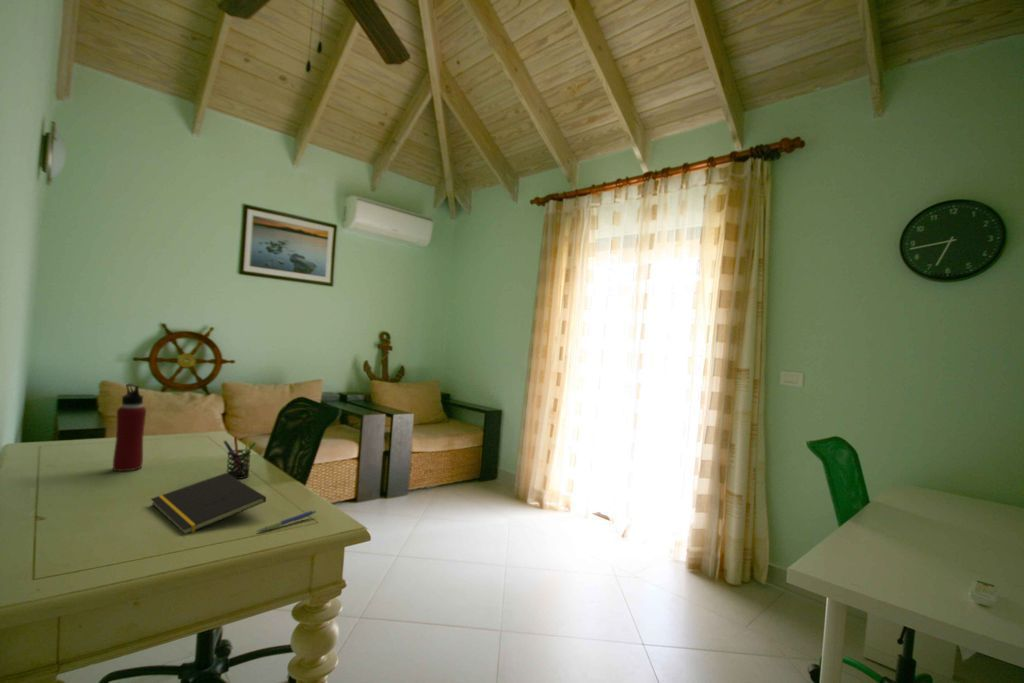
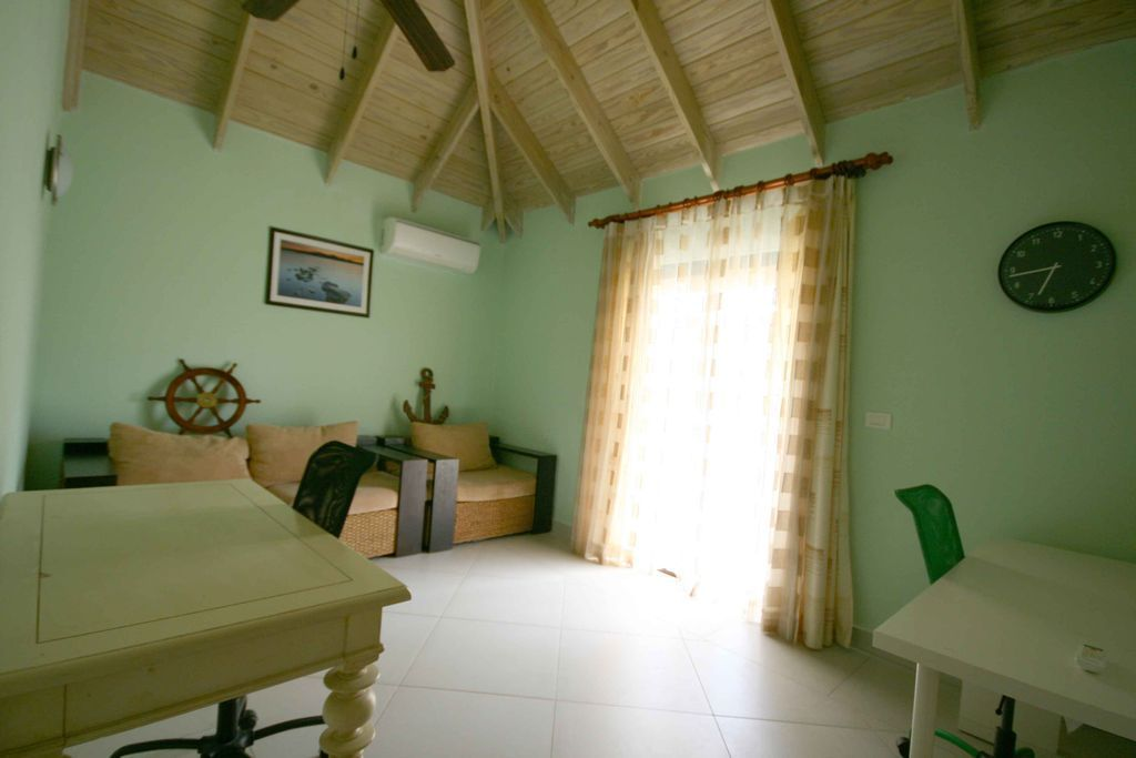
- pen [256,509,317,533]
- pen holder [223,435,257,480]
- notepad [150,472,267,535]
- water bottle [112,383,147,472]
